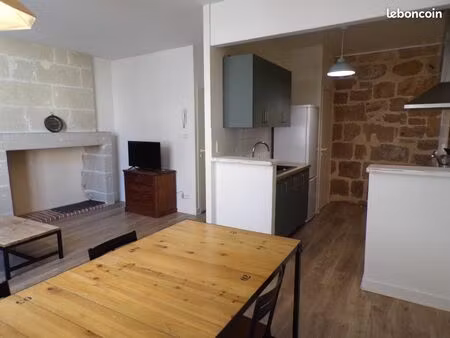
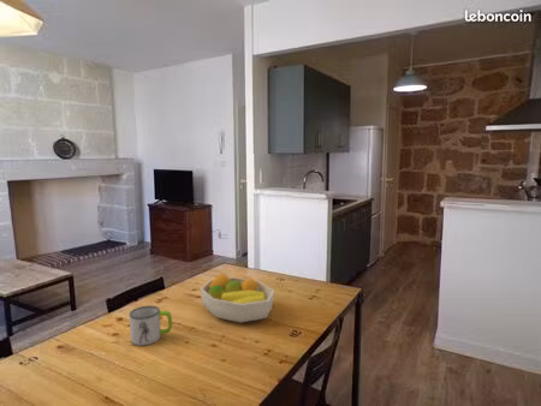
+ mug [129,304,173,347]
+ fruit bowl [200,273,275,324]
